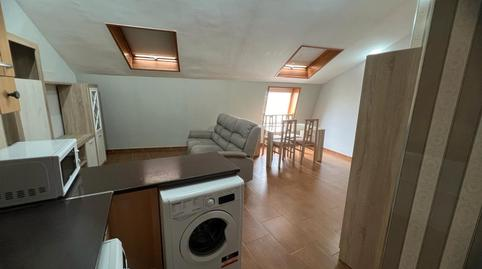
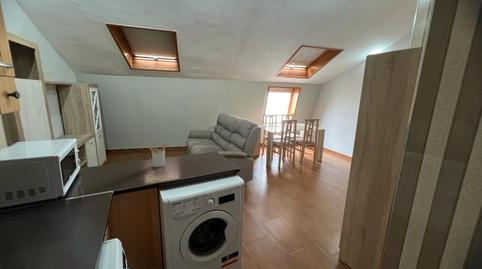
+ utensil holder [148,143,167,168]
